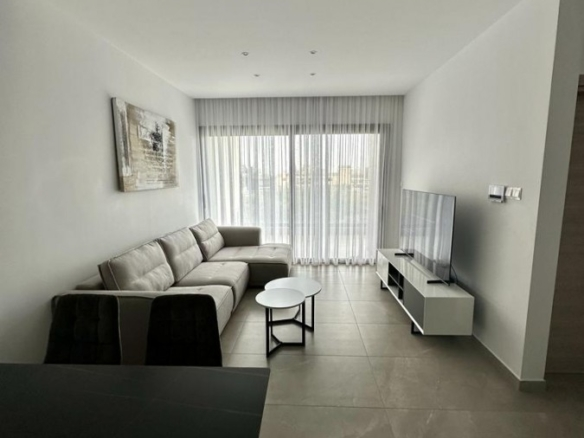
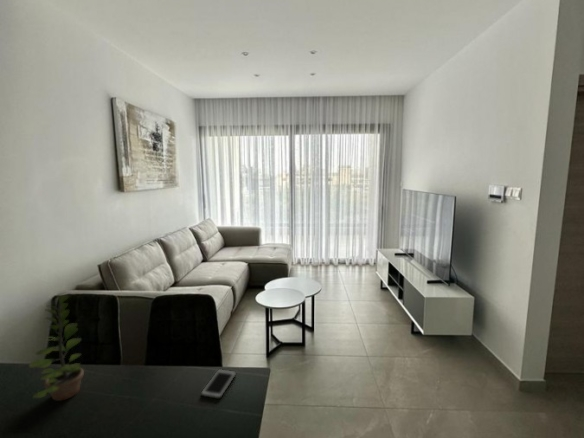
+ cell phone [200,368,237,400]
+ plant [28,294,85,402]
